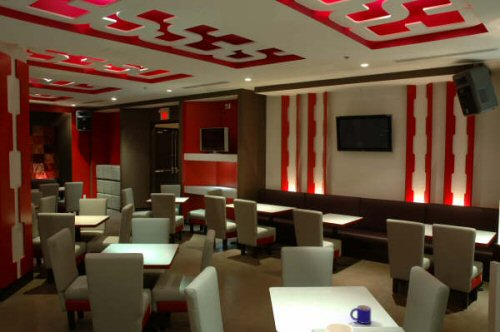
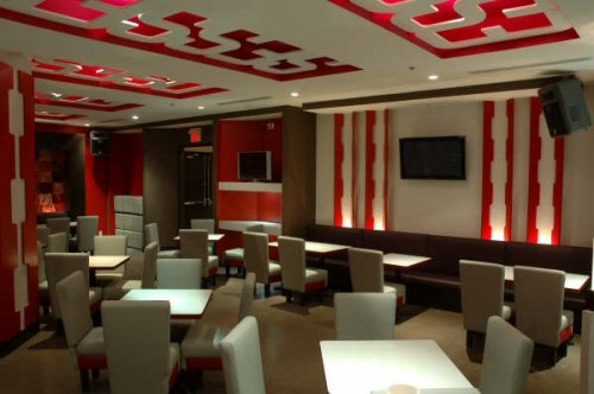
- mug [349,304,372,325]
